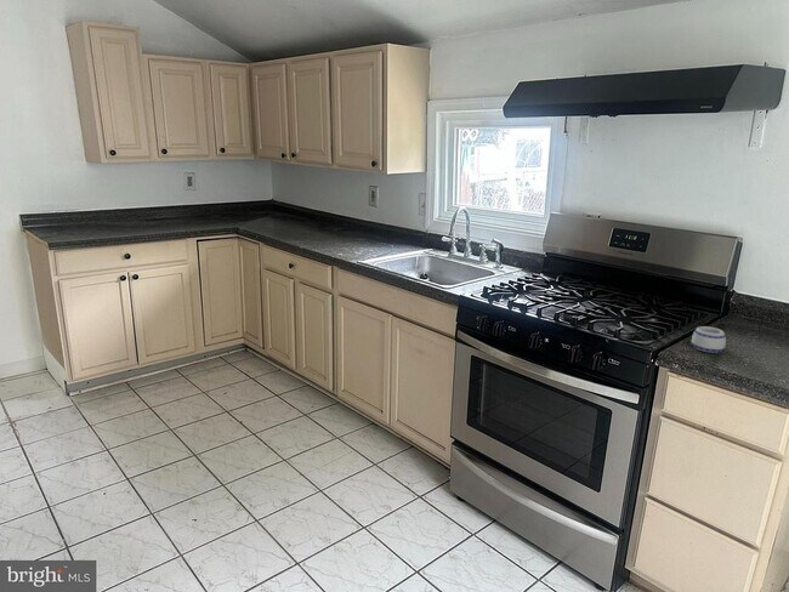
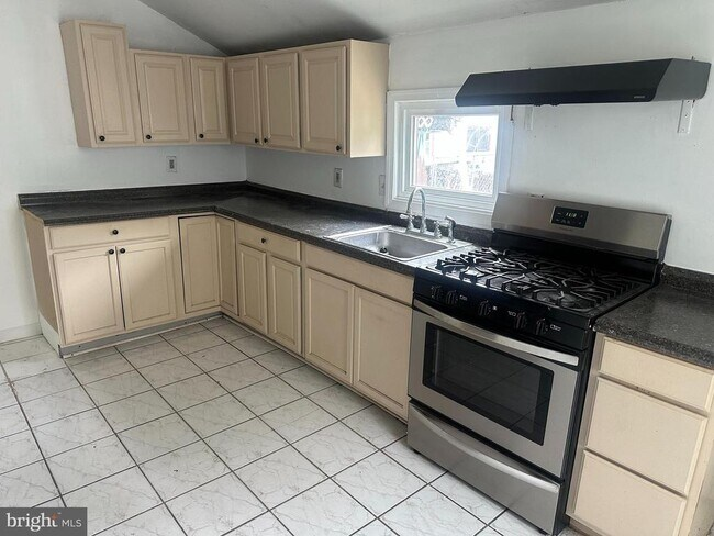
- mug [689,325,727,354]
